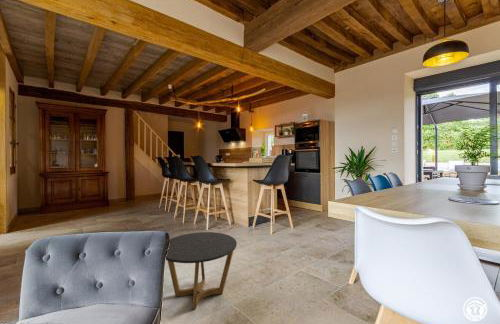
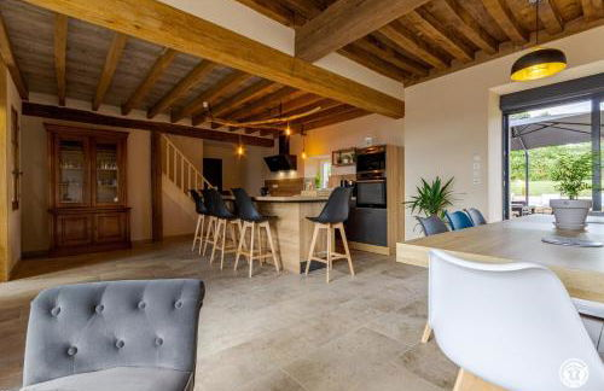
- side table [165,231,238,310]
